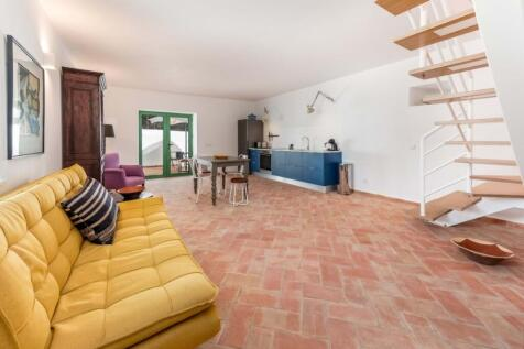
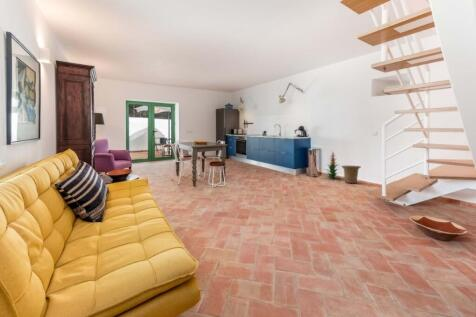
+ basket [340,165,362,184]
+ indoor plant [324,150,342,180]
